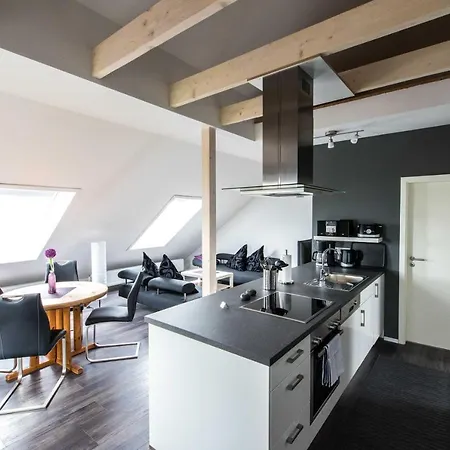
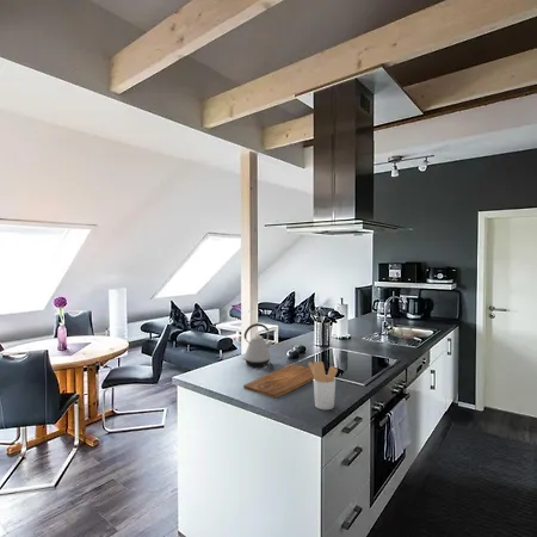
+ cutting board [242,363,326,400]
+ kettle [241,322,274,368]
+ utensil holder [307,360,339,411]
